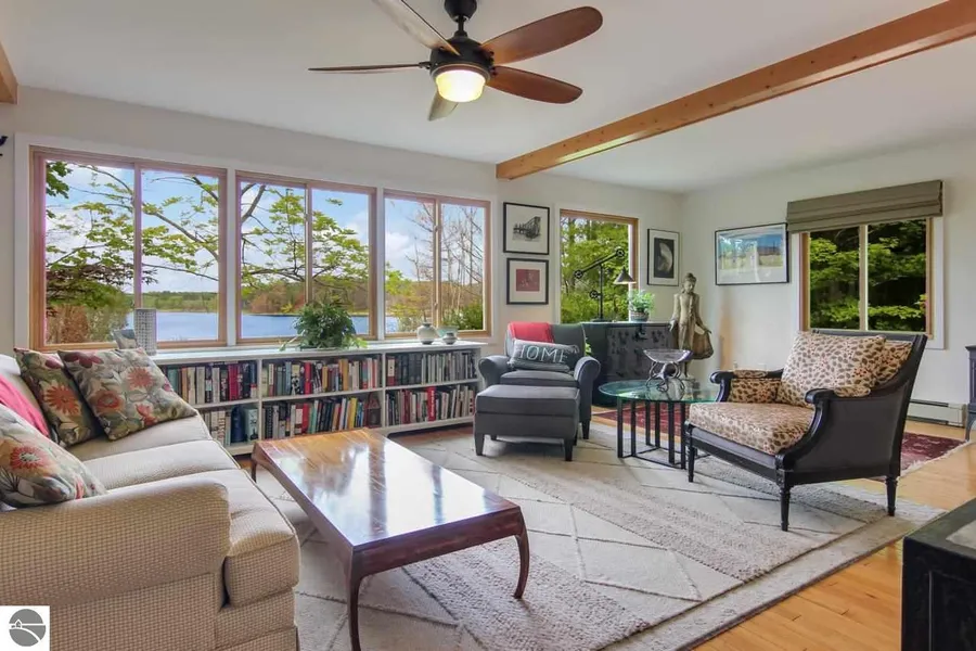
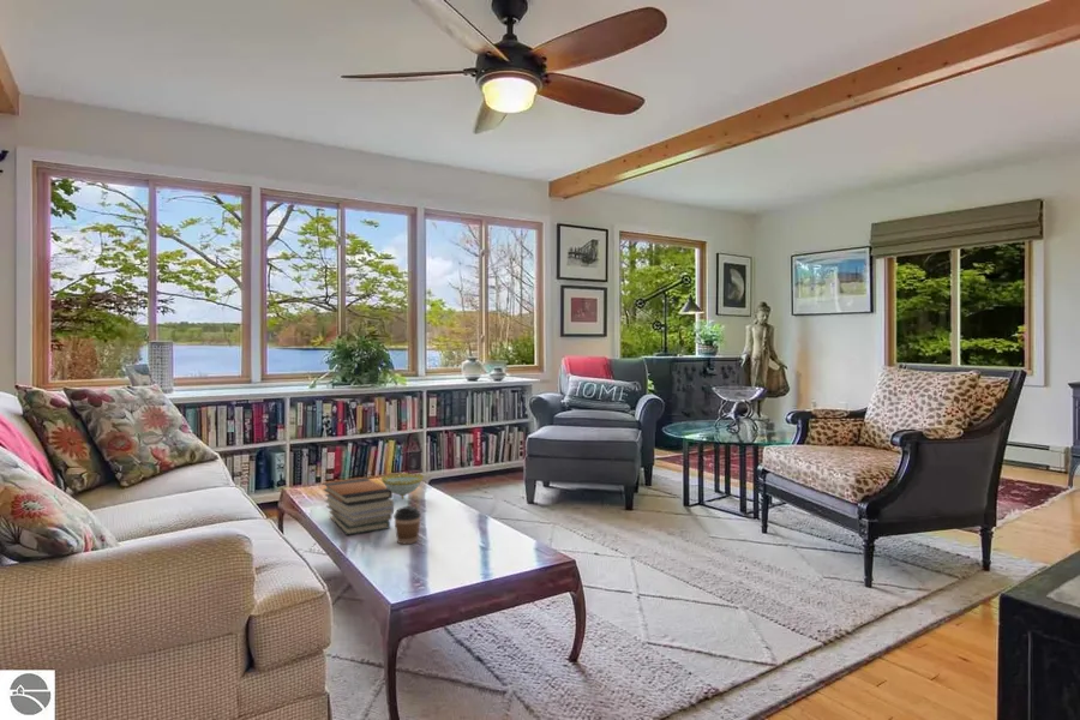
+ coffee cup [392,505,422,545]
+ decorative bowl [380,472,425,500]
+ book stack [323,478,395,536]
